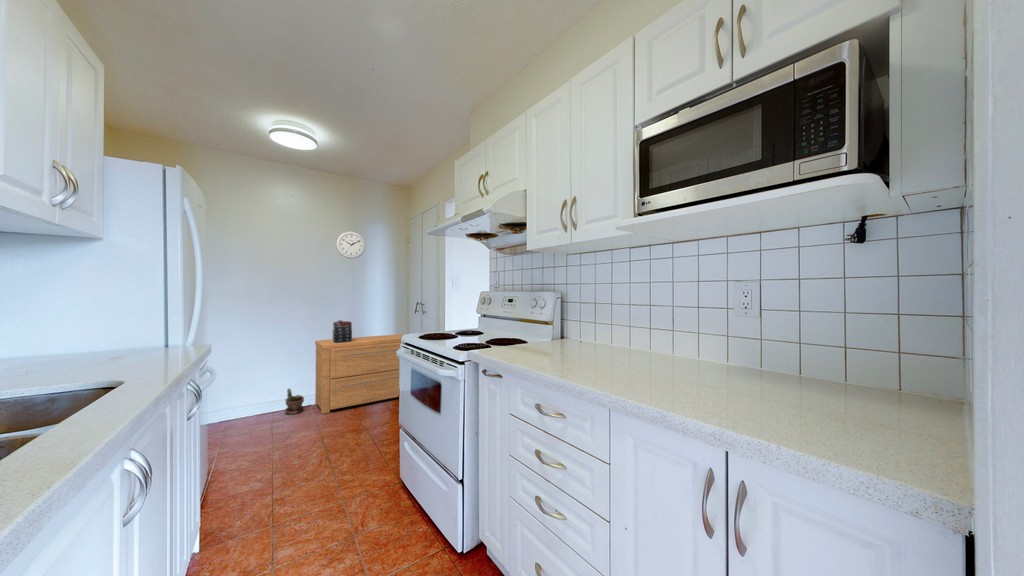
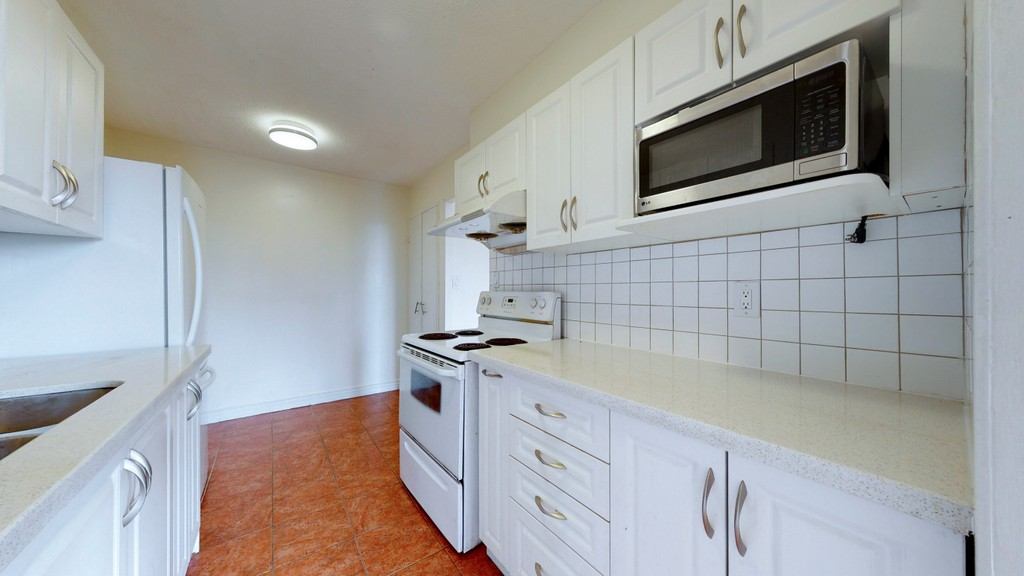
- wall clock [335,230,367,260]
- potted plant [284,387,305,415]
- mug [331,319,353,343]
- chest of drawers [314,333,404,415]
